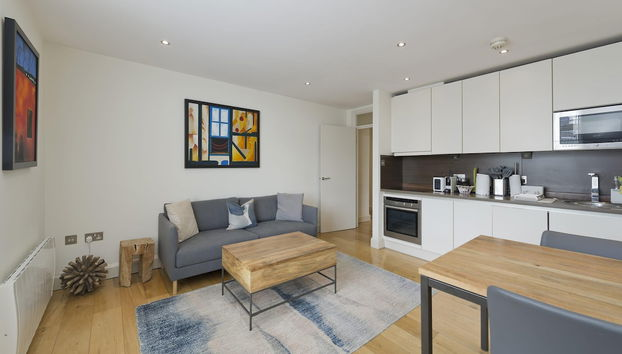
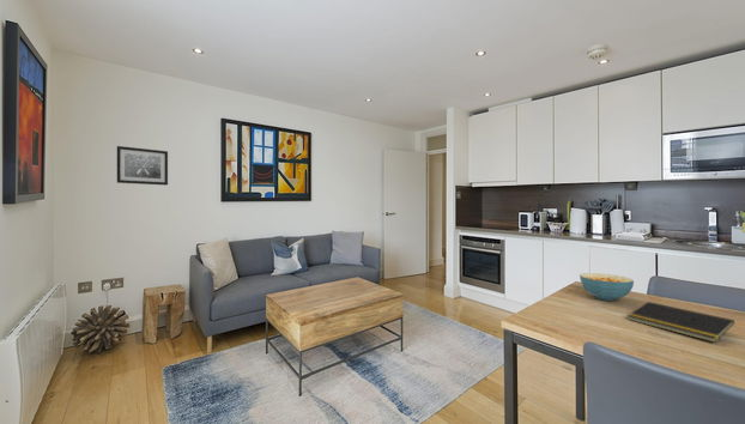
+ wall art [116,145,169,187]
+ cereal bowl [579,272,635,302]
+ notepad [626,301,735,344]
